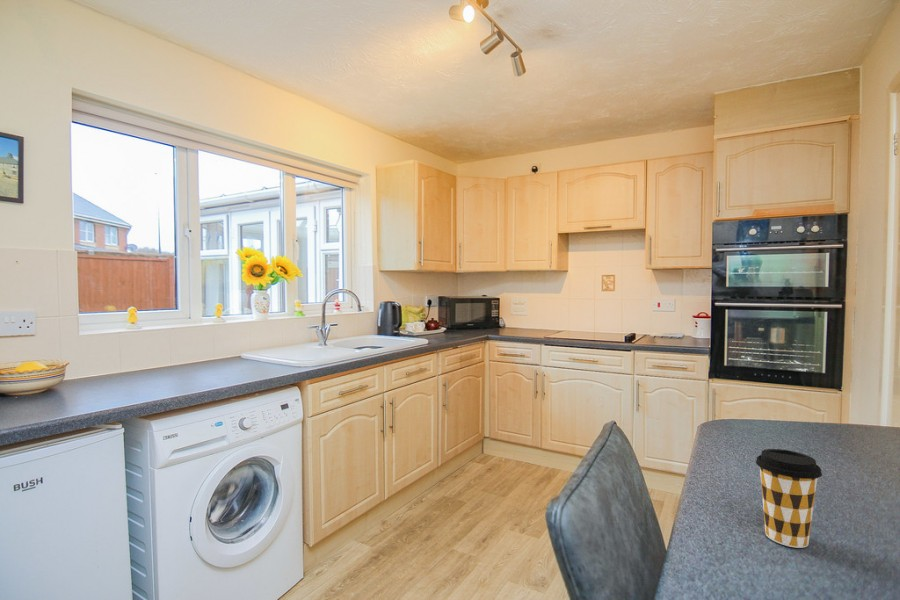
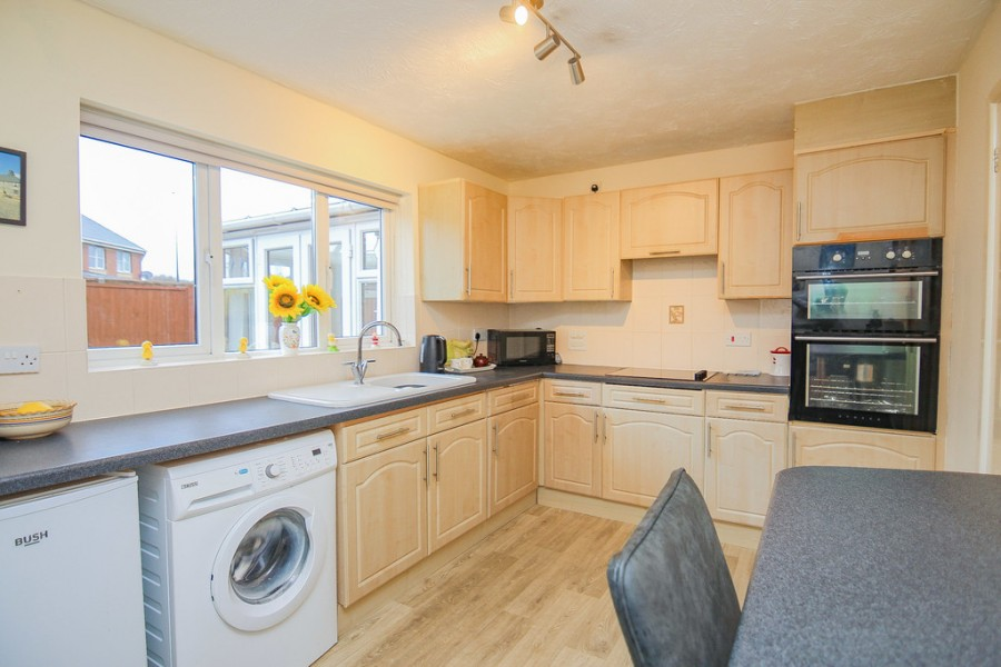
- coffee cup [755,448,823,549]
